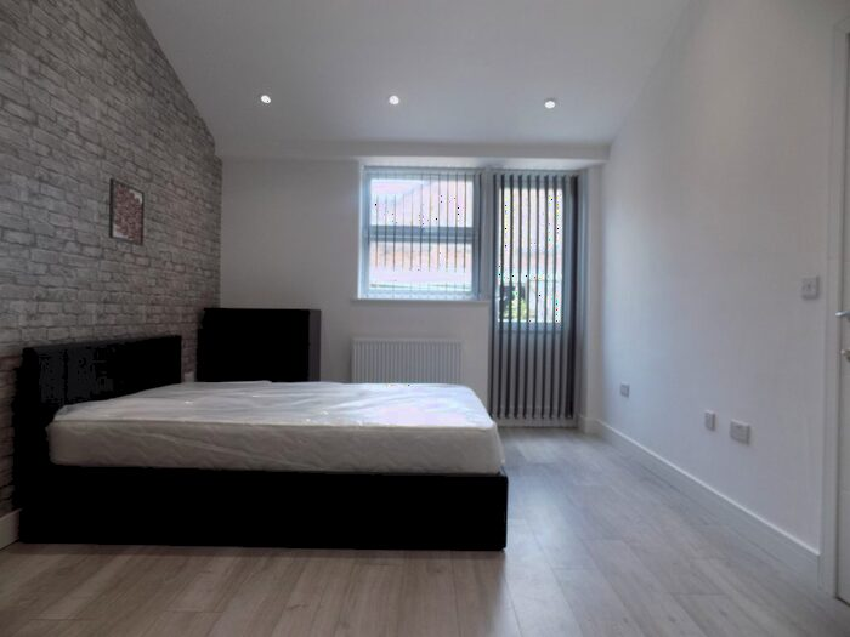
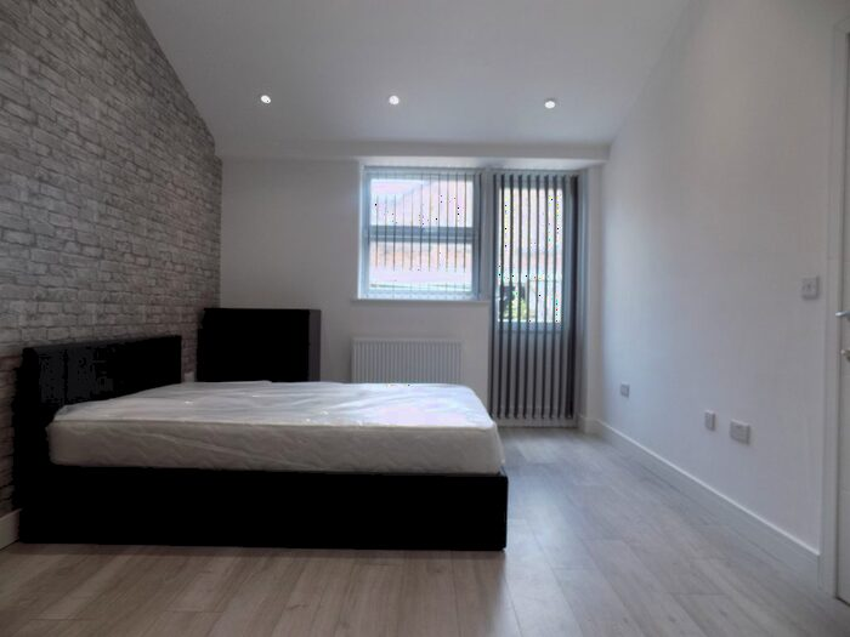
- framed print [107,177,146,248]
